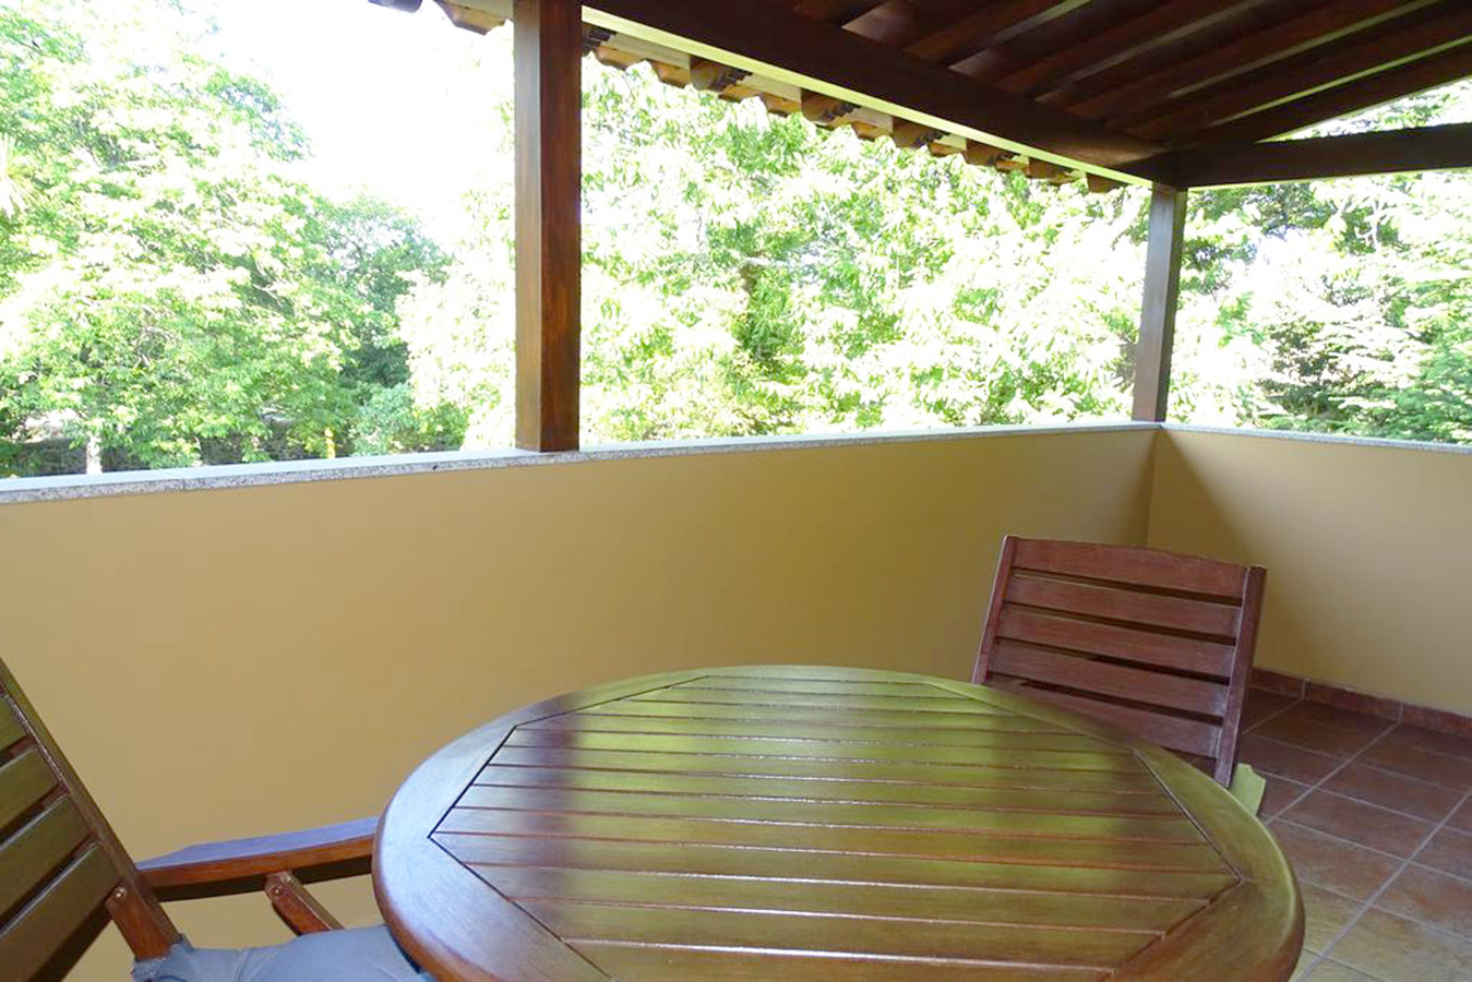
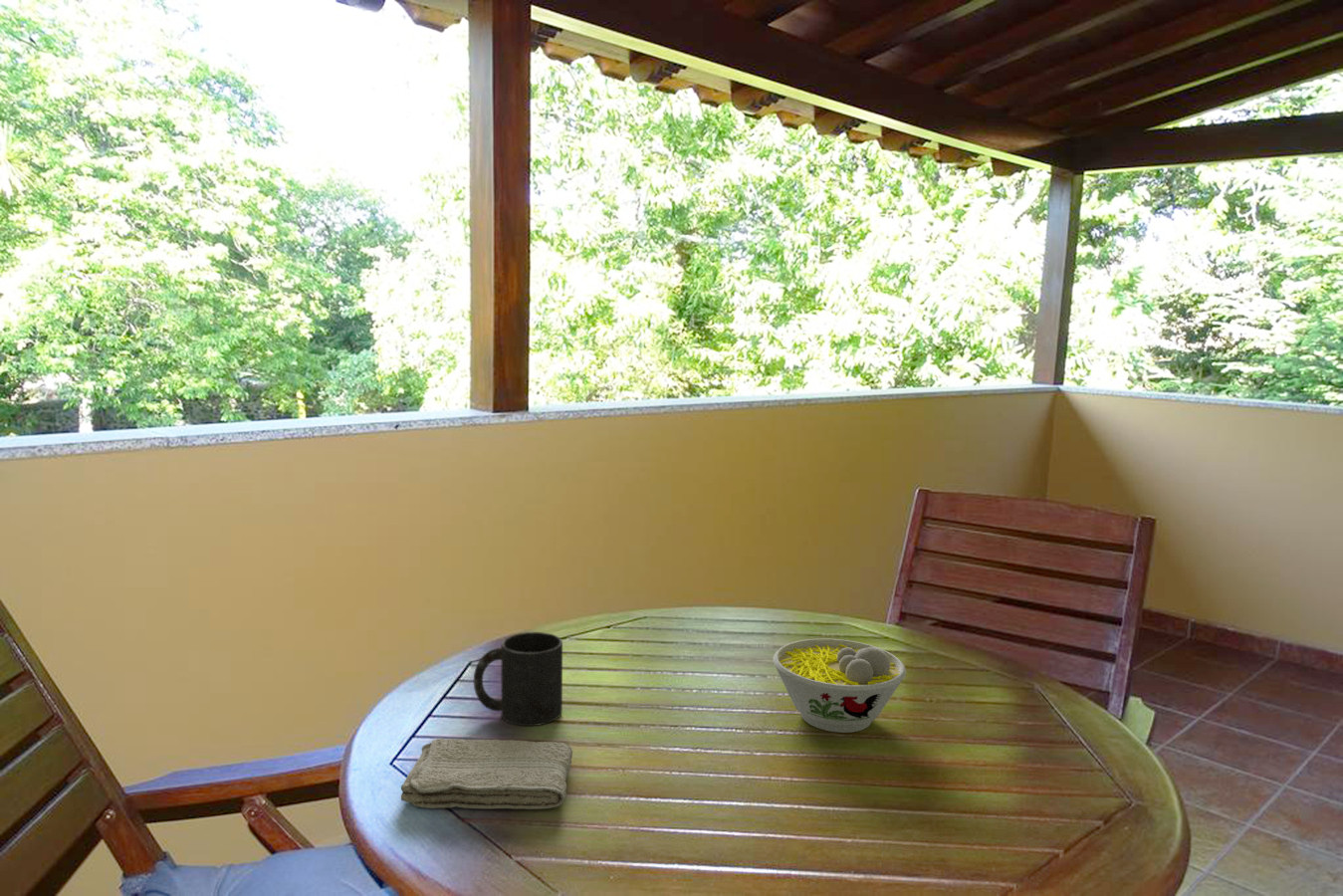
+ mug [473,631,563,727]
+ bowl [773,638,907,734]
+ washcloth [400,738,573,810]
